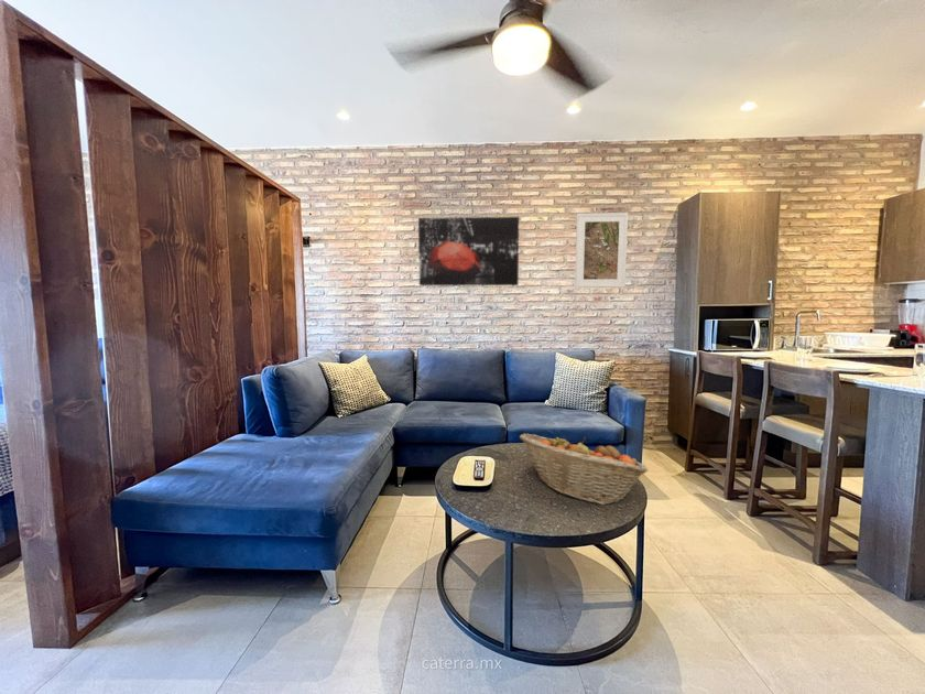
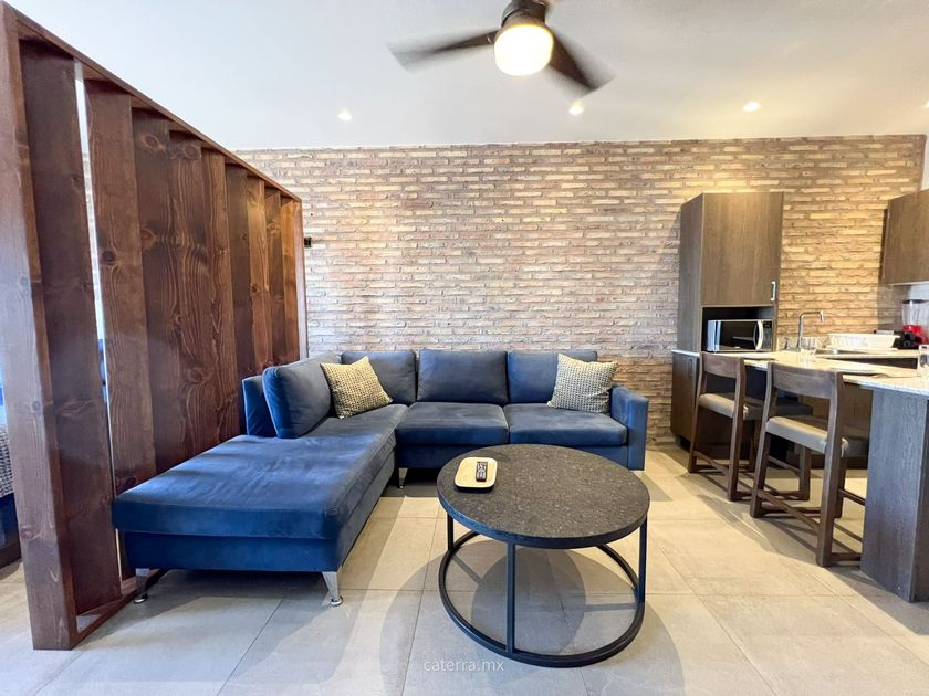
- wall art [417,216,520,286]
- fruit basket [519,433,649,506]
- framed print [574,212,629,289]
